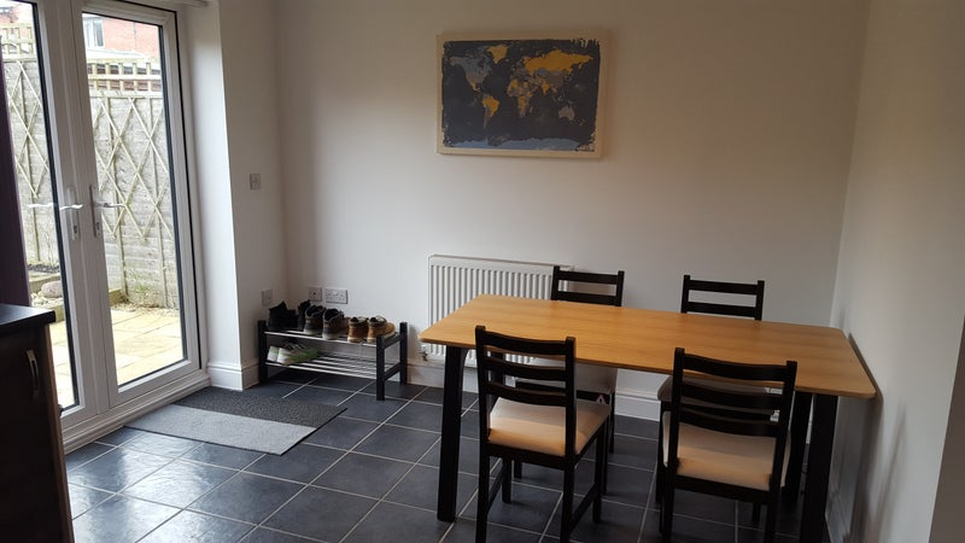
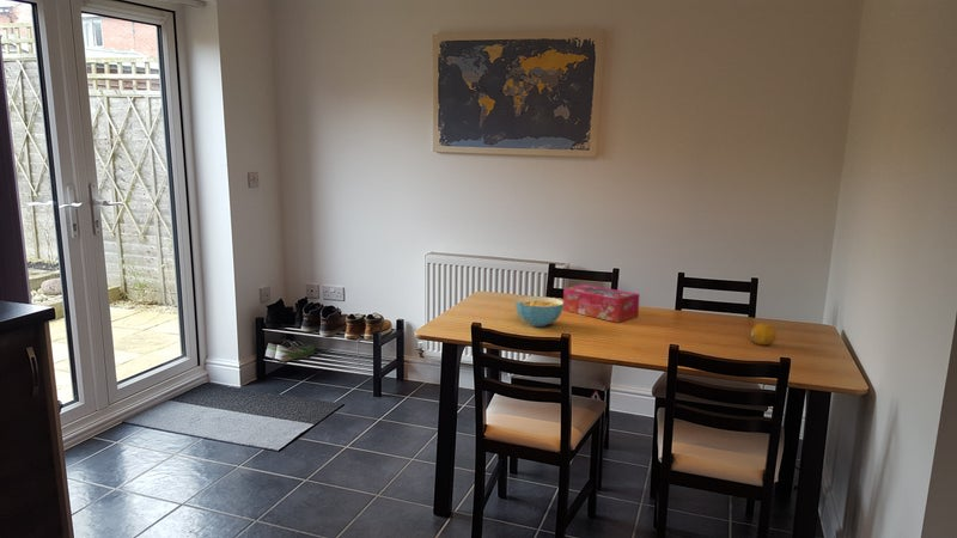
+ cereal bowl [514,295,563,328]
+ tissue box [562,283,640,323]
+ fruit [750,322,778,346]
